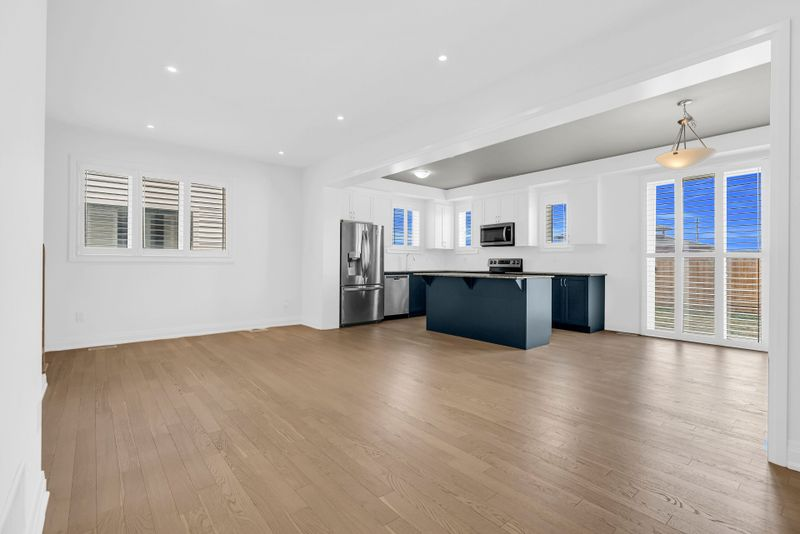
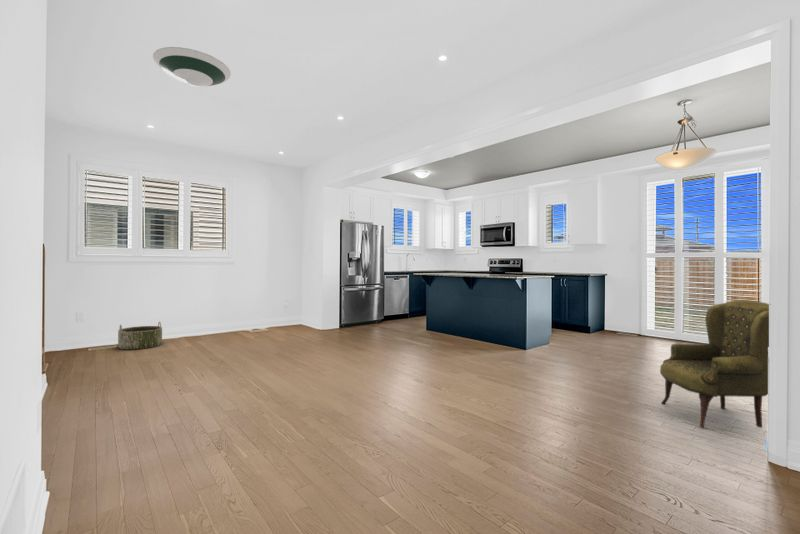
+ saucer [152,46,232,87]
+ basket [117,321,163,350]
+ armchair [659,299,770,429]
